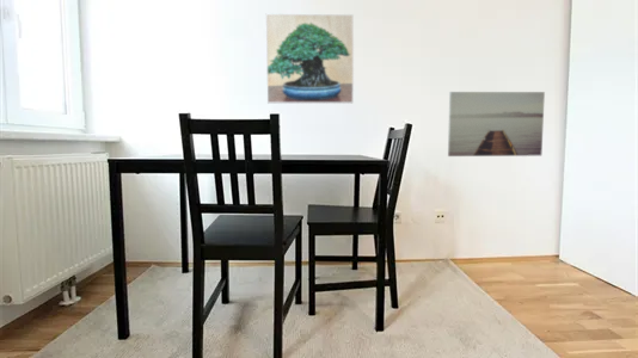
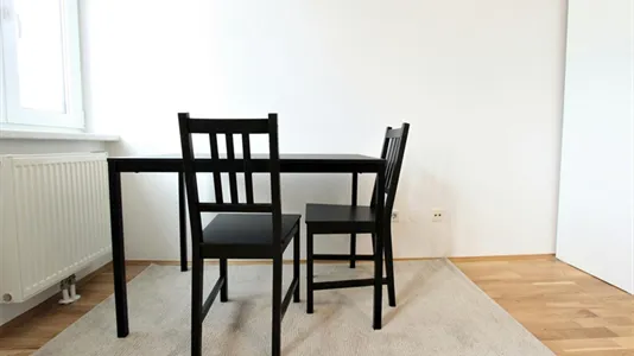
- wall art [447,91,546,158]
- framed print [265,13,355,104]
